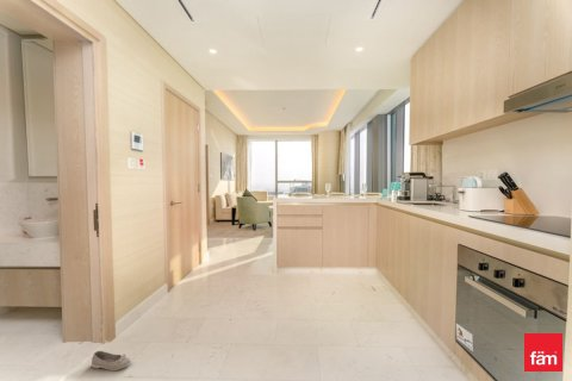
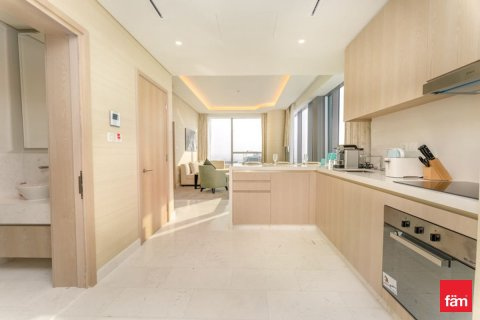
- shoe [91,350,133,371]
